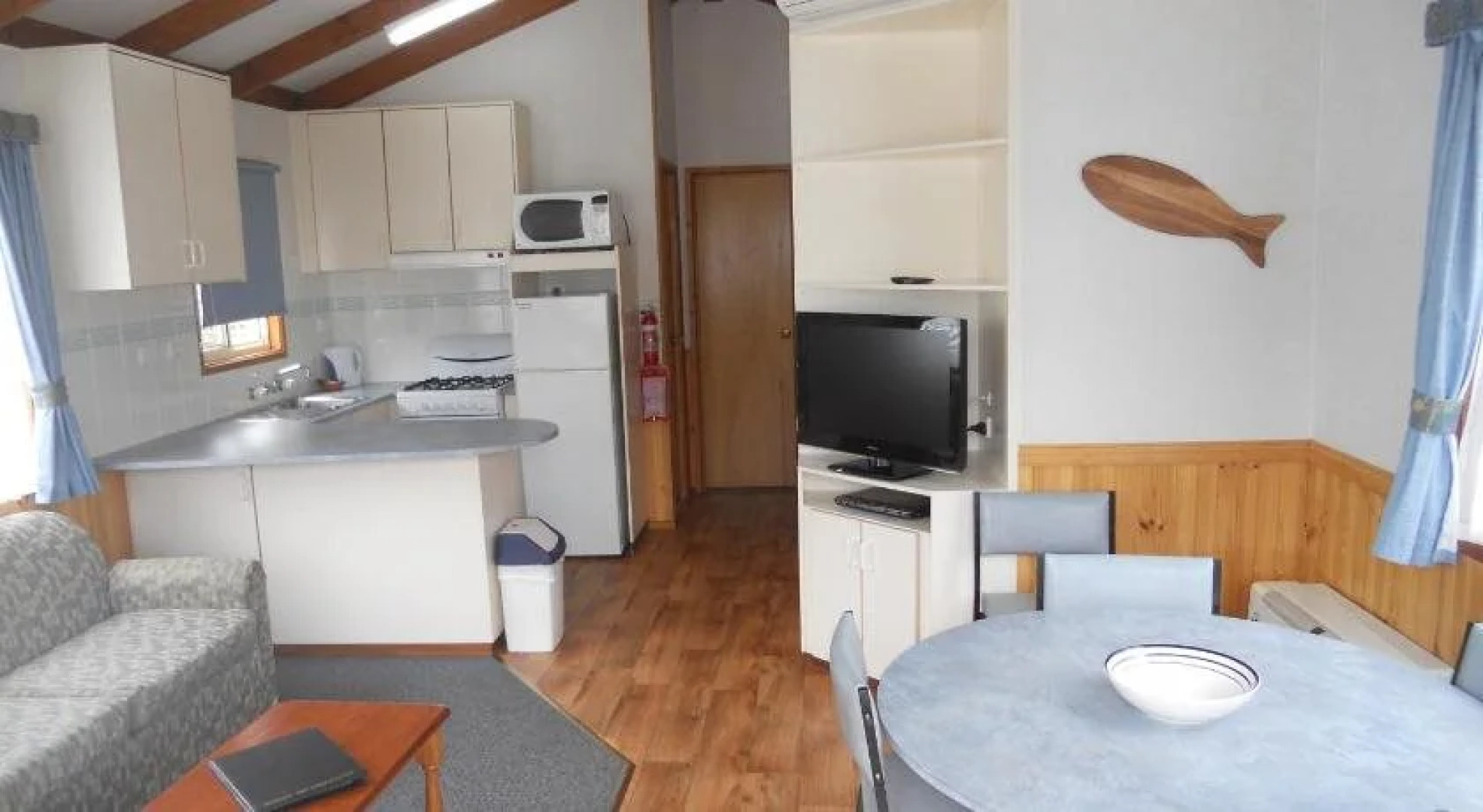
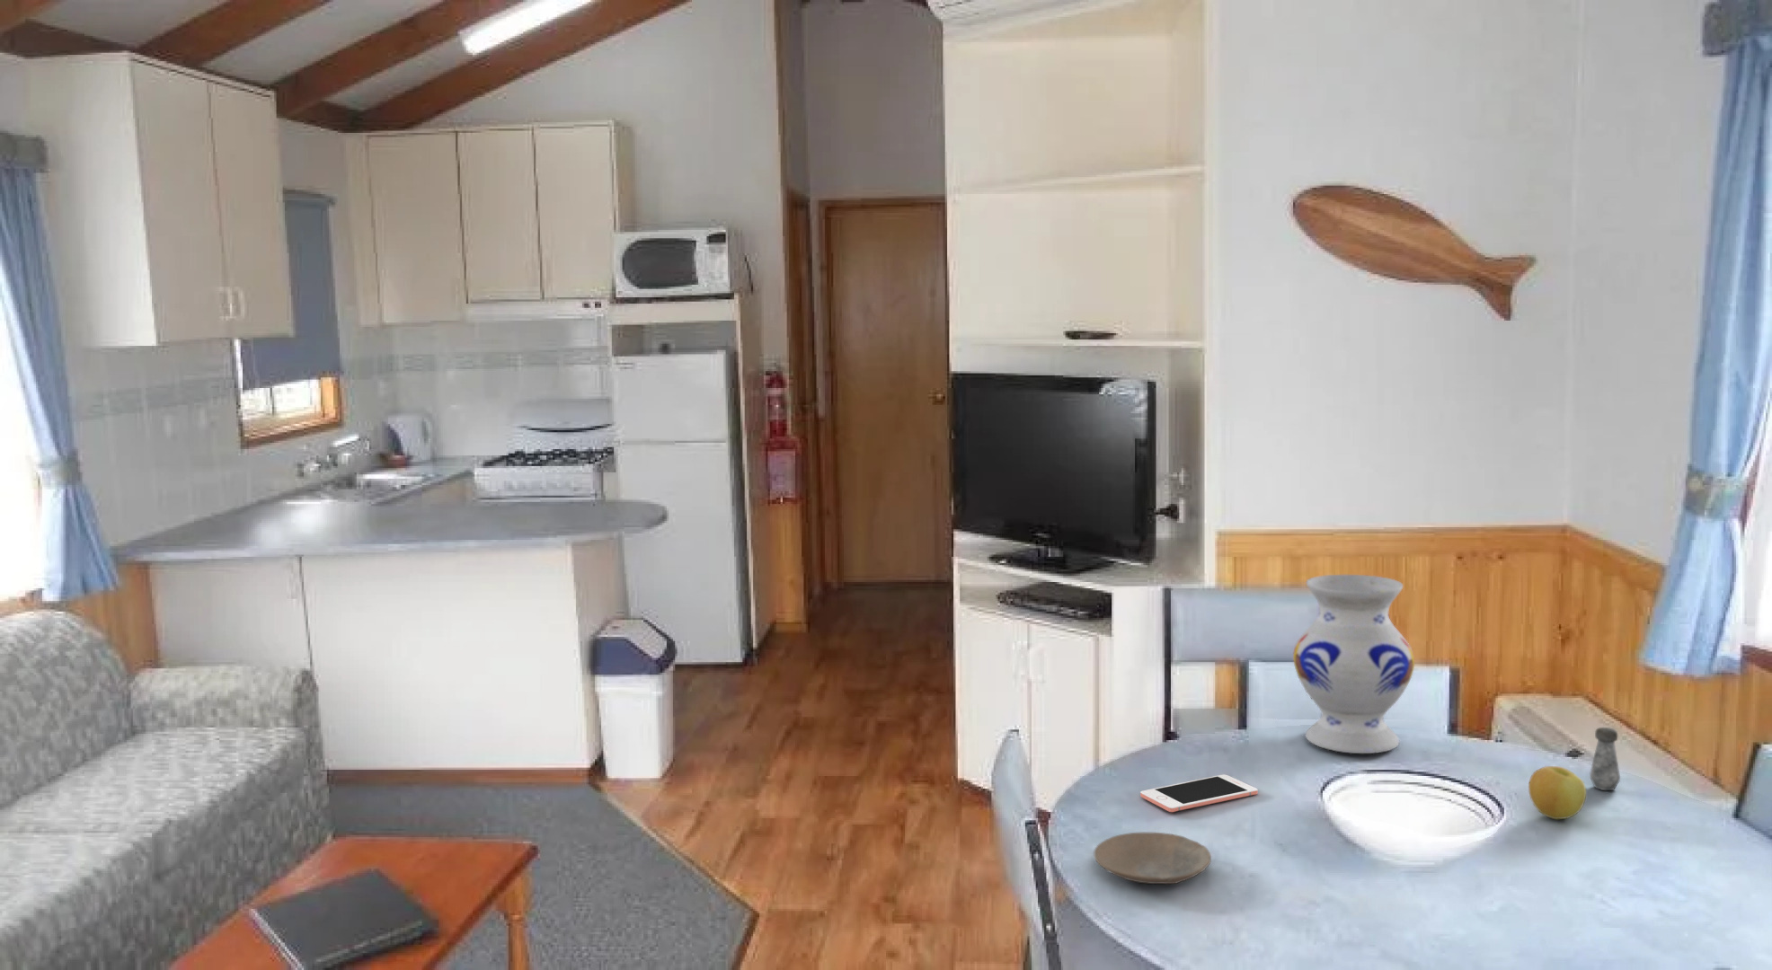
+ vase [1292,573,1415,755]
+ apple [1527,766,1587,819]
+ salt shaker [1589,726,1621,791]
+ plate [1093,831,1212,885]
+ cell phone [1140,774,1259,812]
